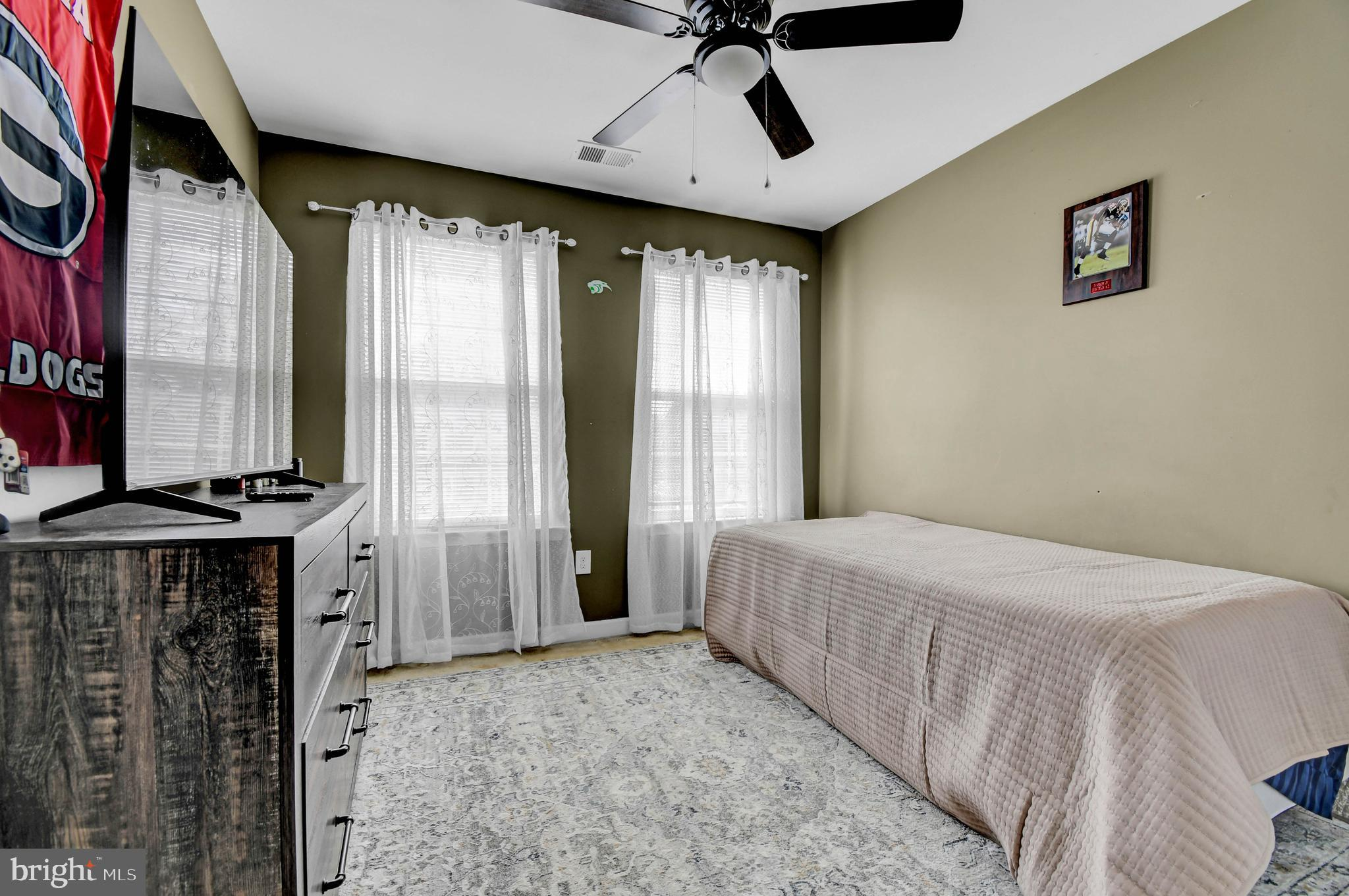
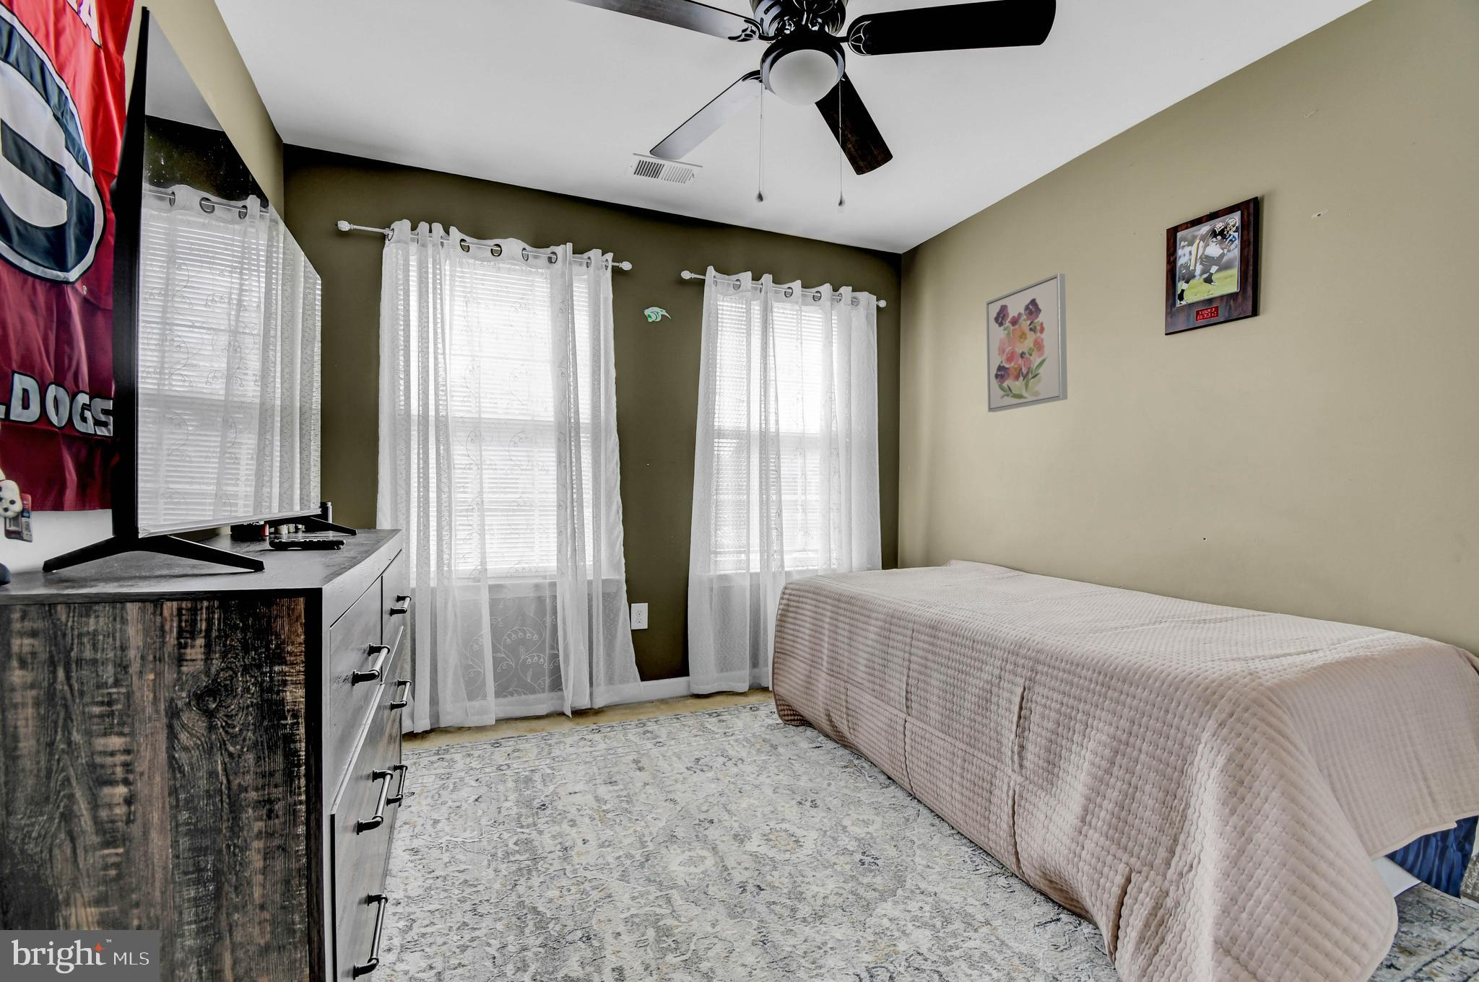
+ wall art [985,273,1068,413]
